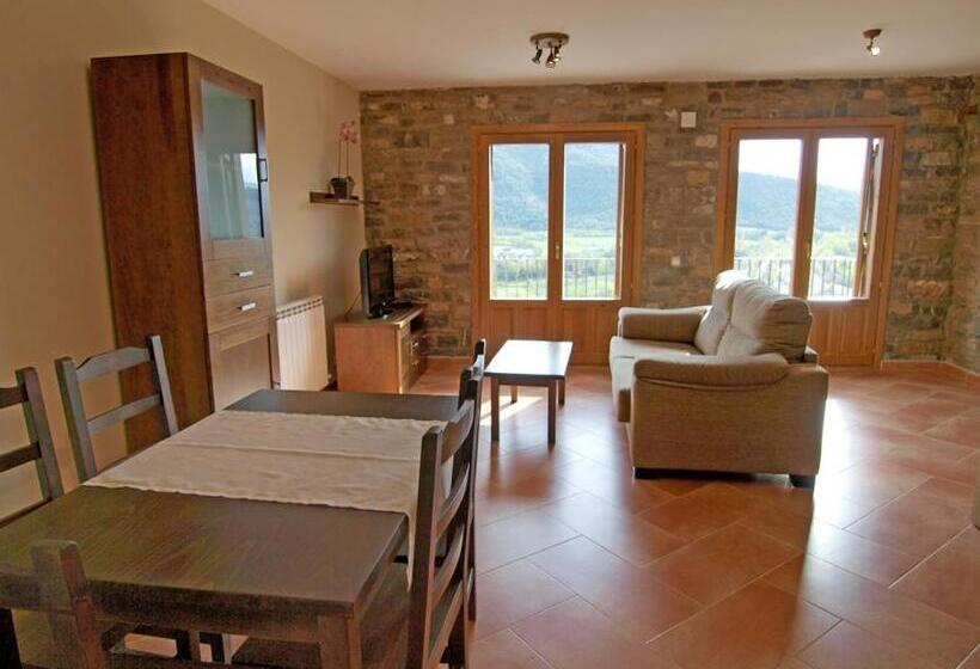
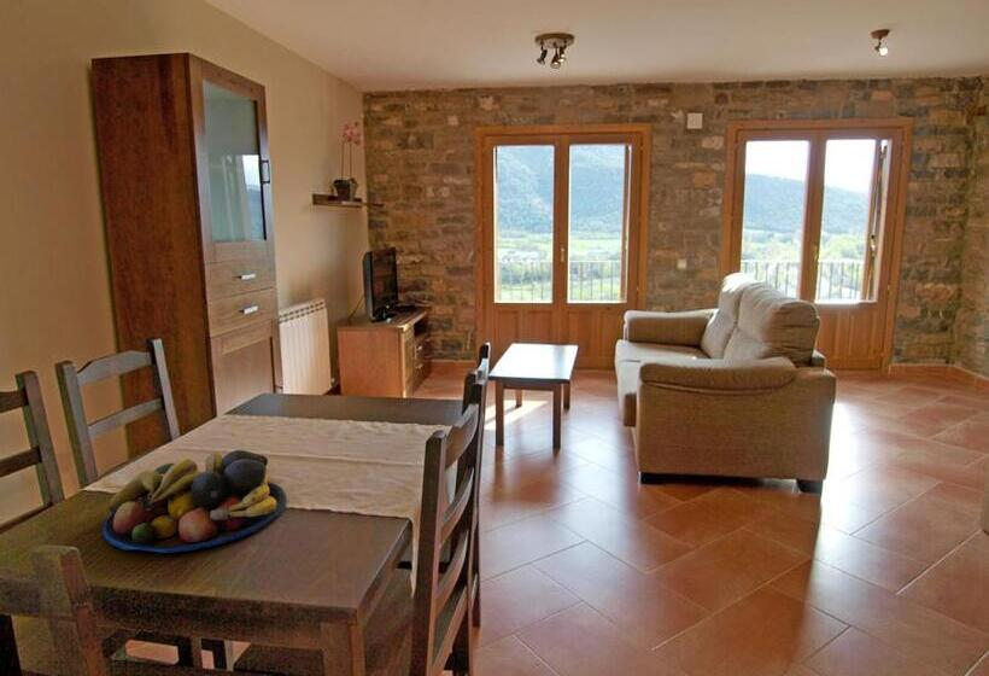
+ fruit bowl [101,449,287,554]
